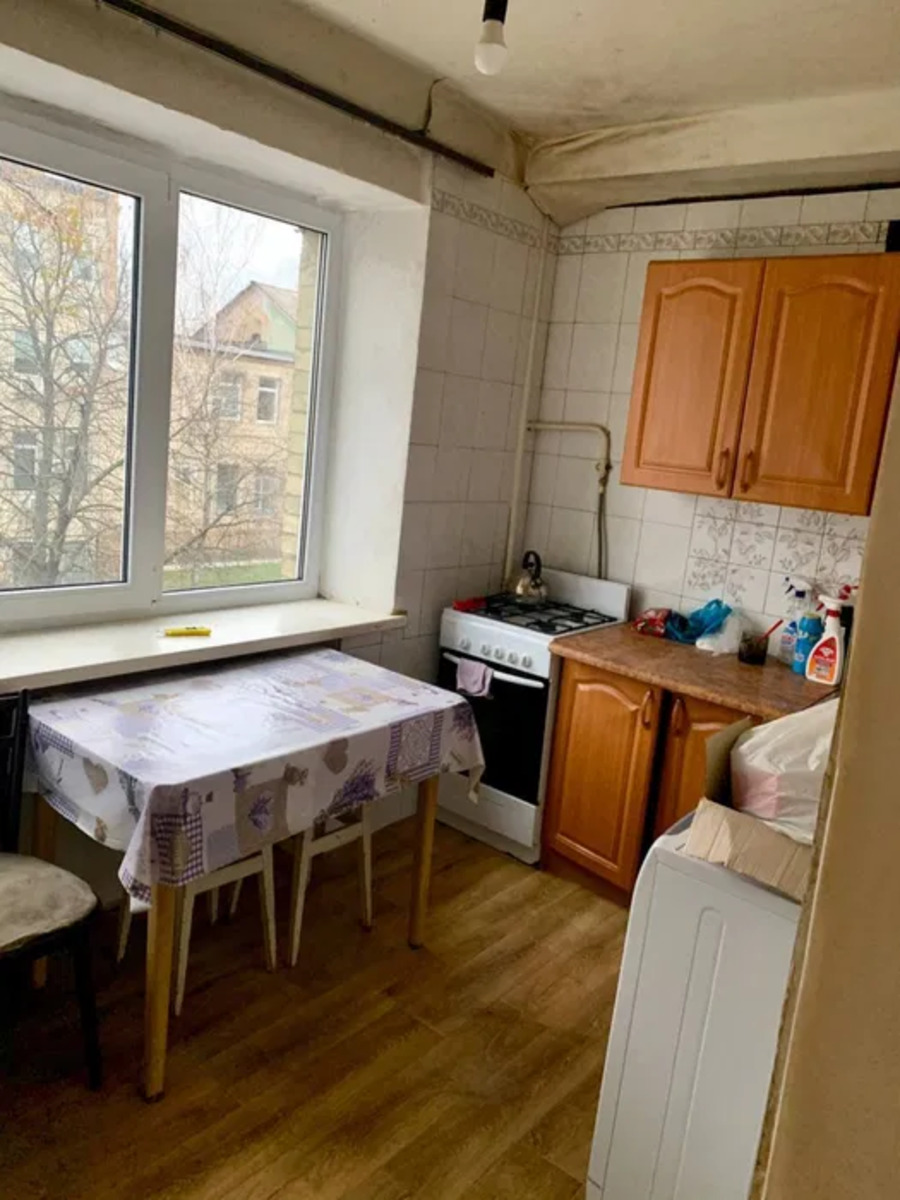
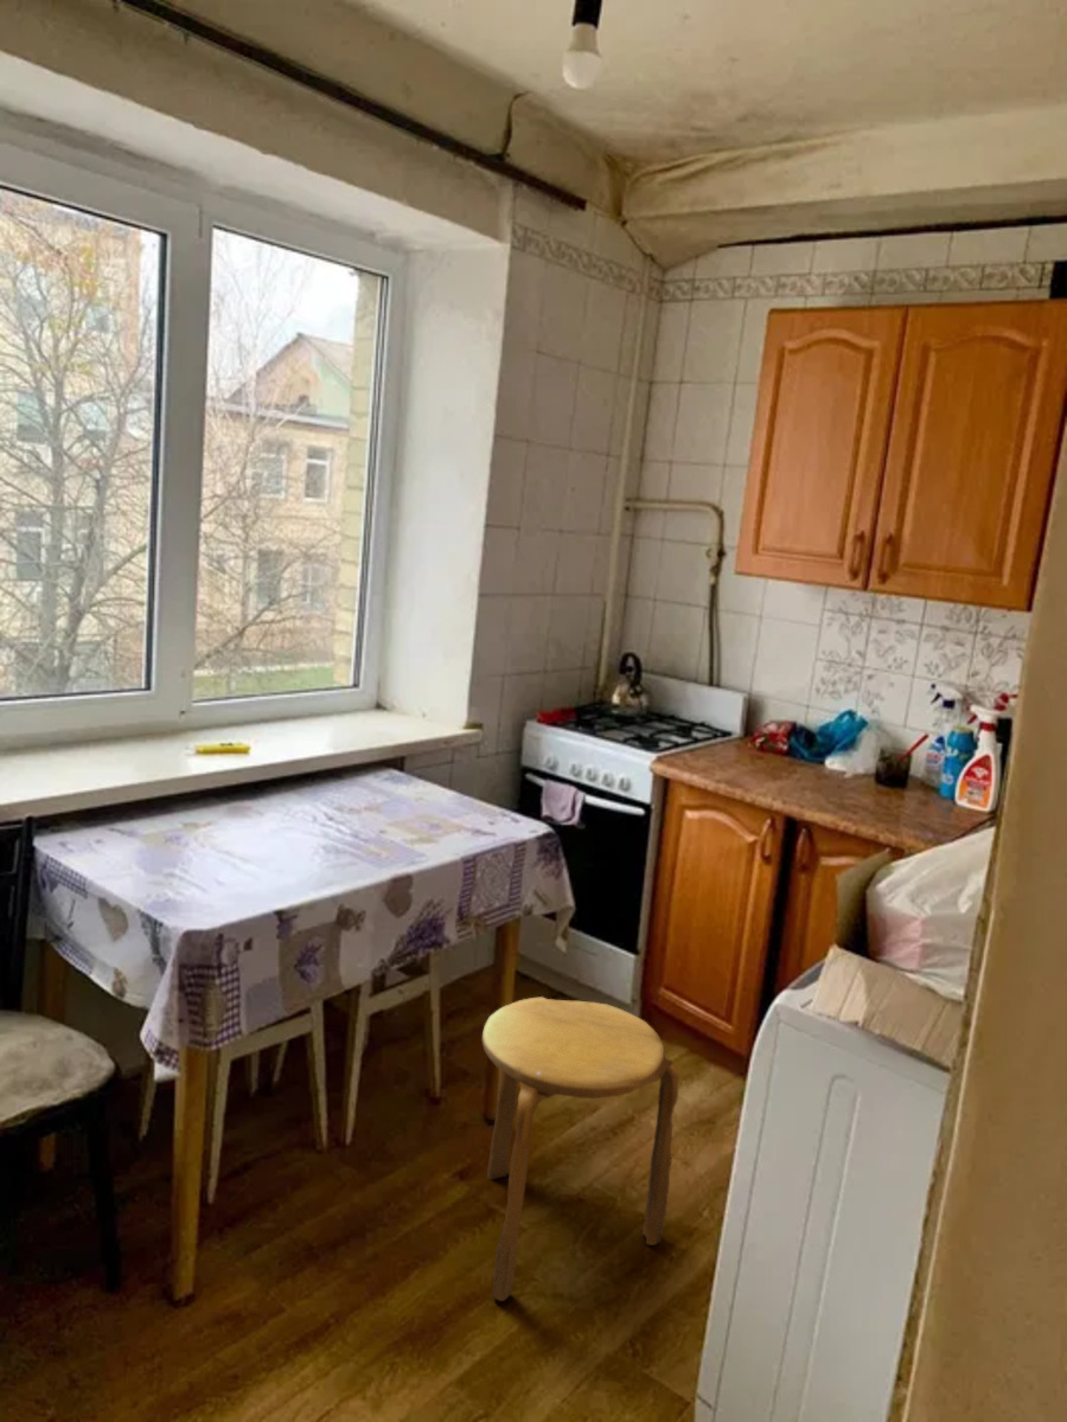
+ stool [481,995,681,1302]
